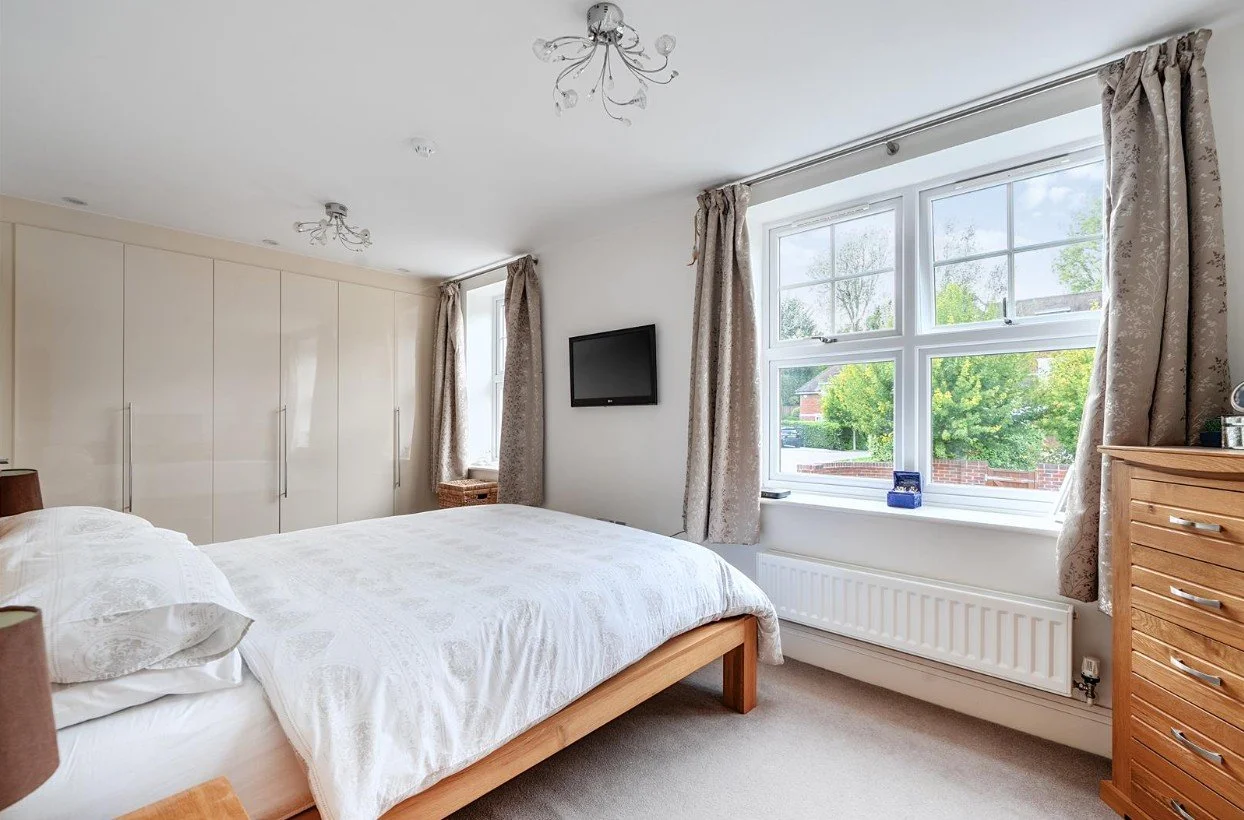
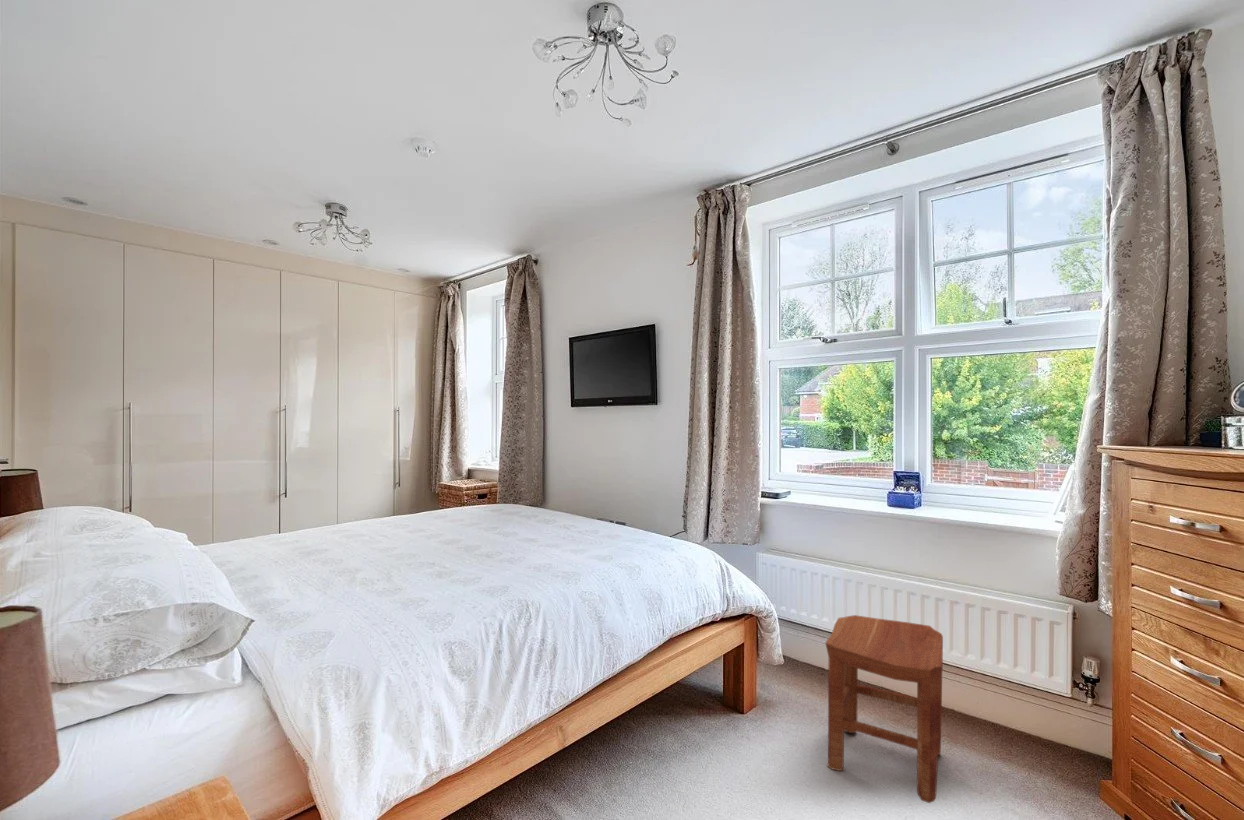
+ stool [824,614,944,804]
